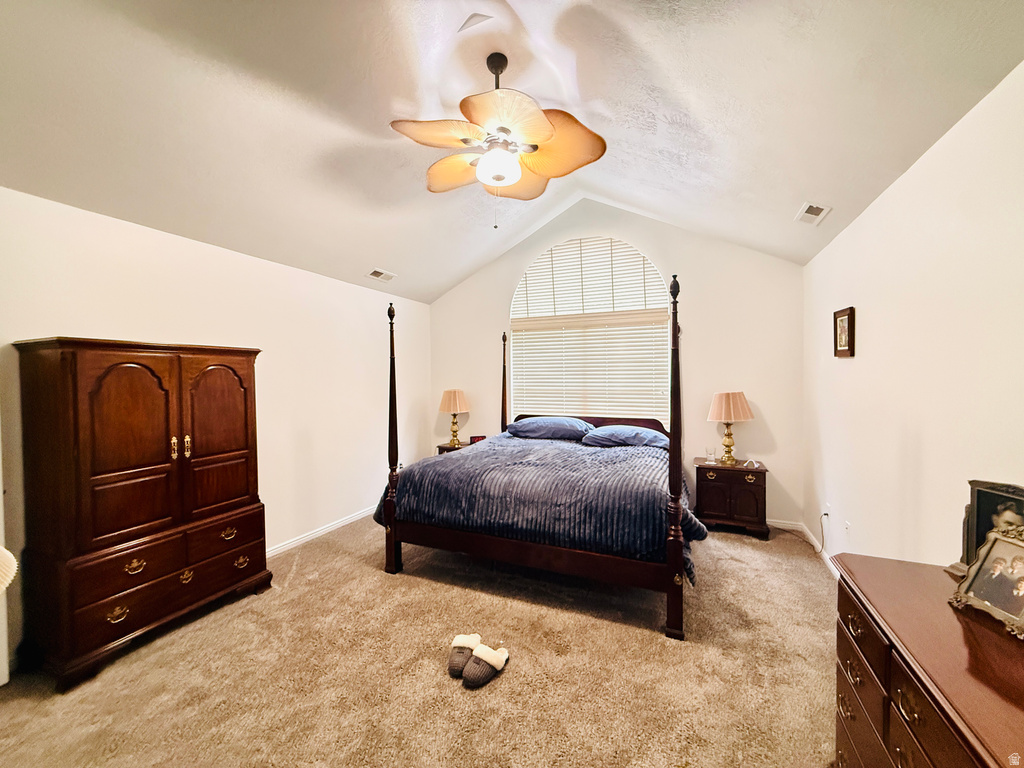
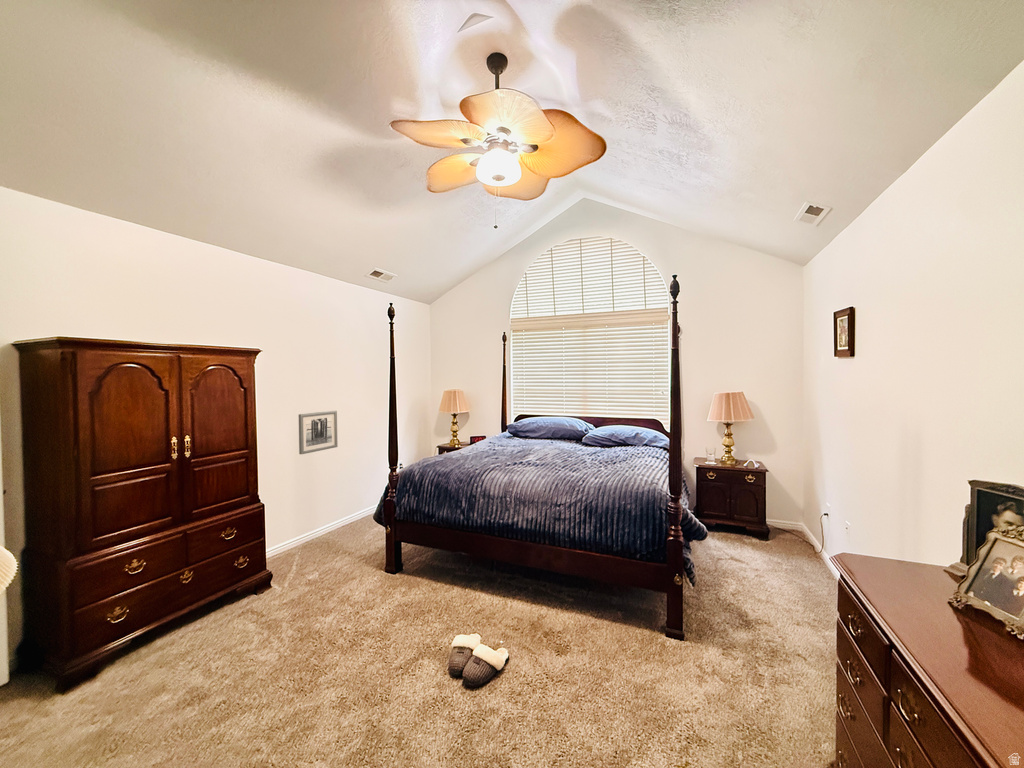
+ wall art [298,410,338,455]
